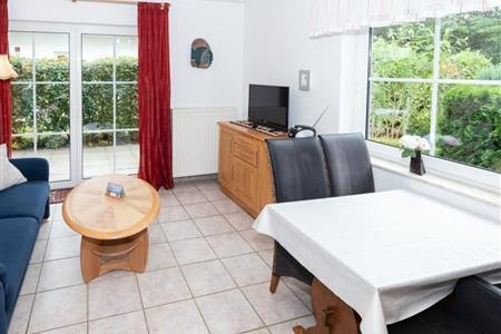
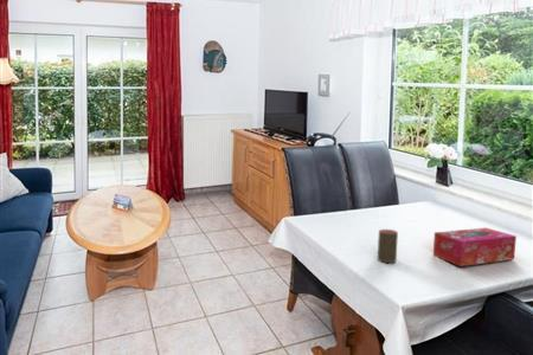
+ cup [377,228,399,264]
+ tissue box [432,226,518,267]
